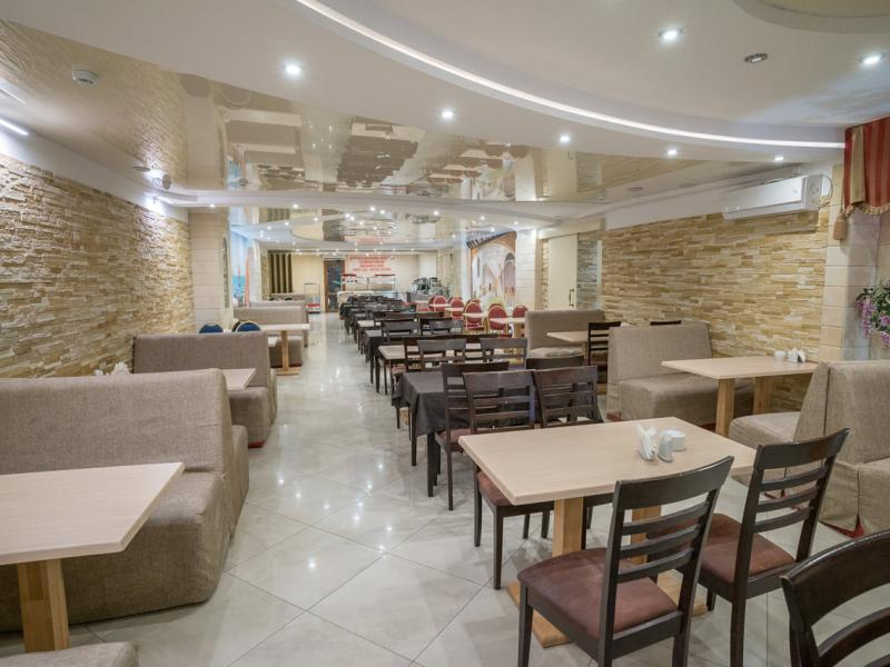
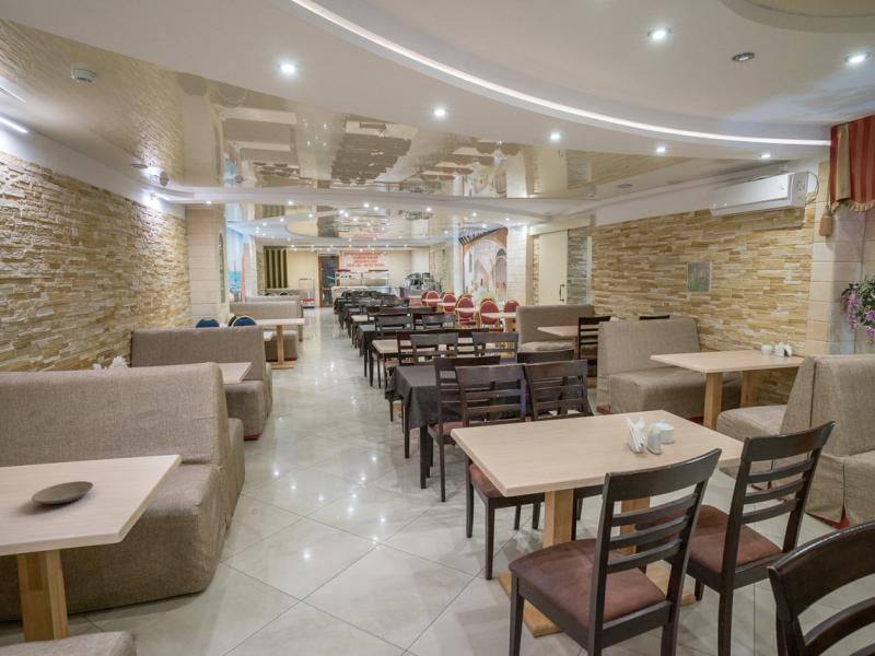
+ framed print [686,260,713,293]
+ plate [31,480,94,505]
